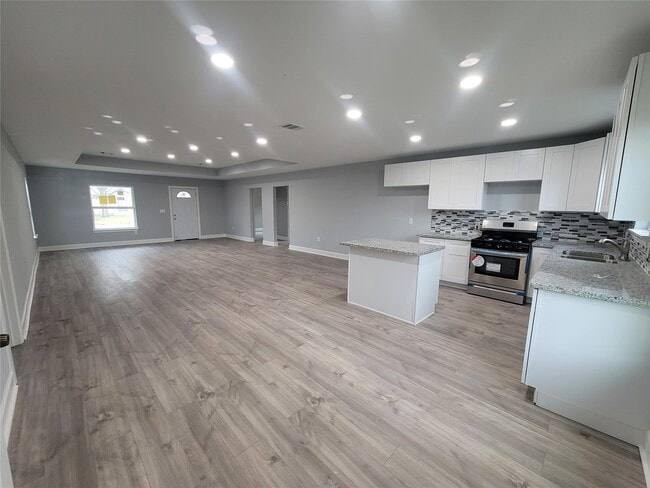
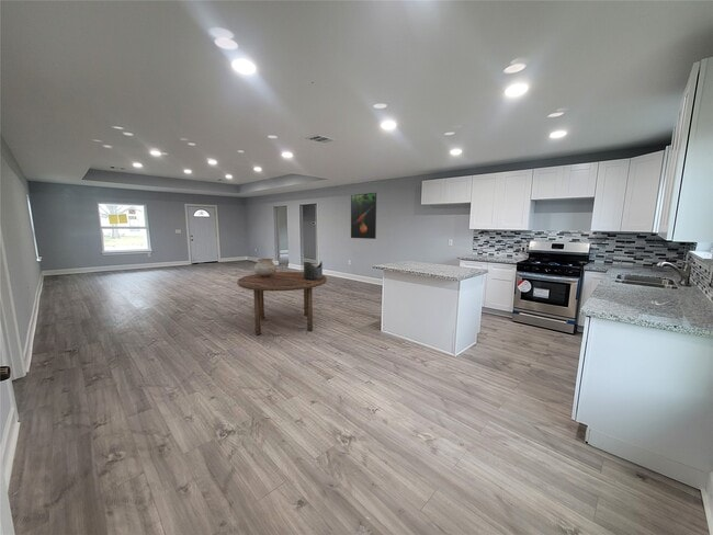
+ ceramic pot [253,258,278,277]
+ dining table [236,271,328,335]
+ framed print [350,192,377,240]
+ vessel [303,261,324,280]
